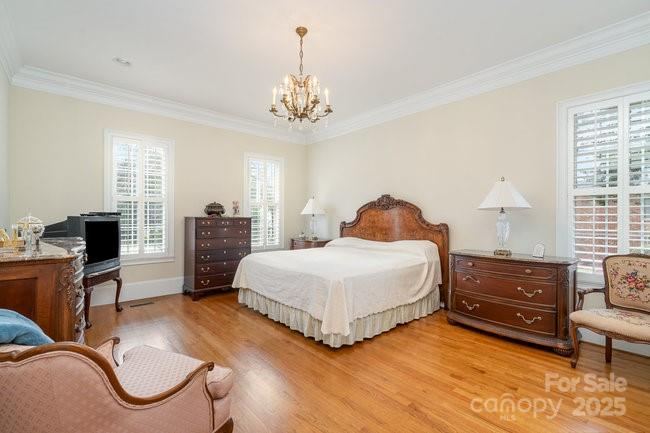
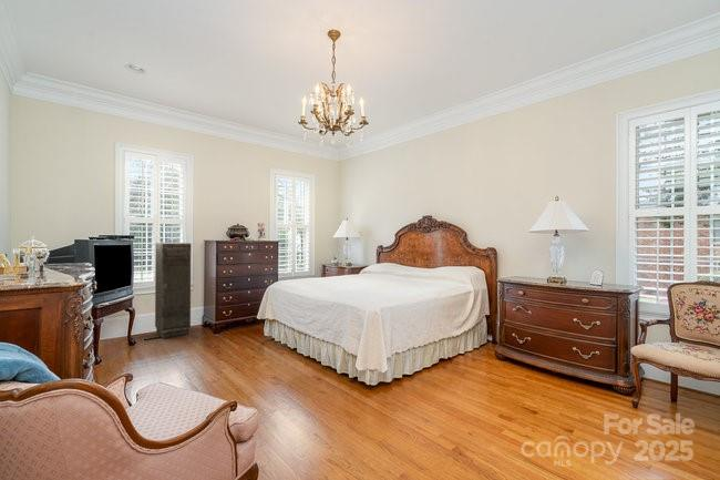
+ storage cabinet [154,242,192,339]
